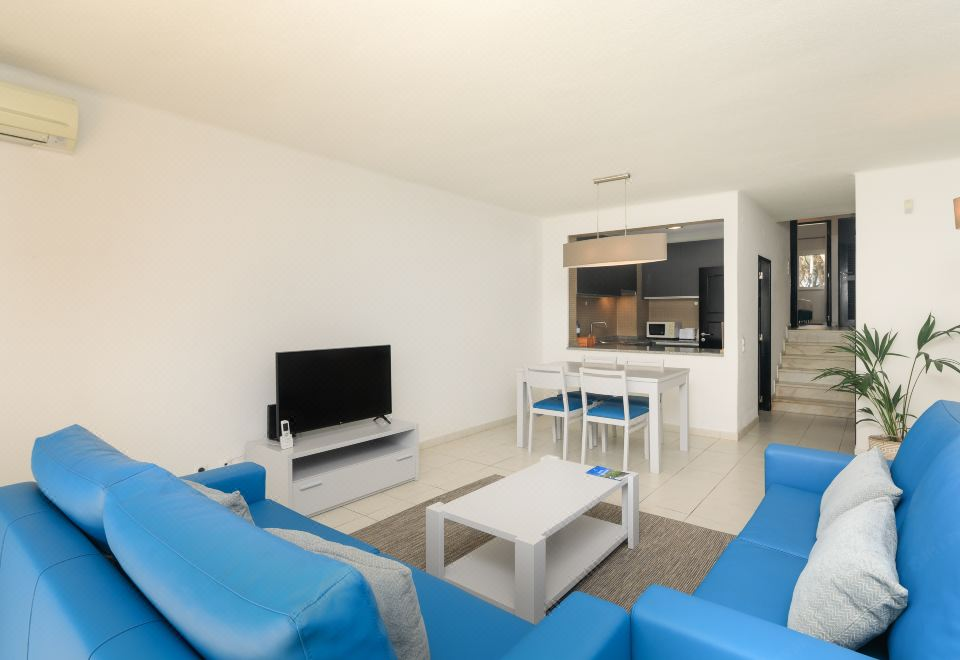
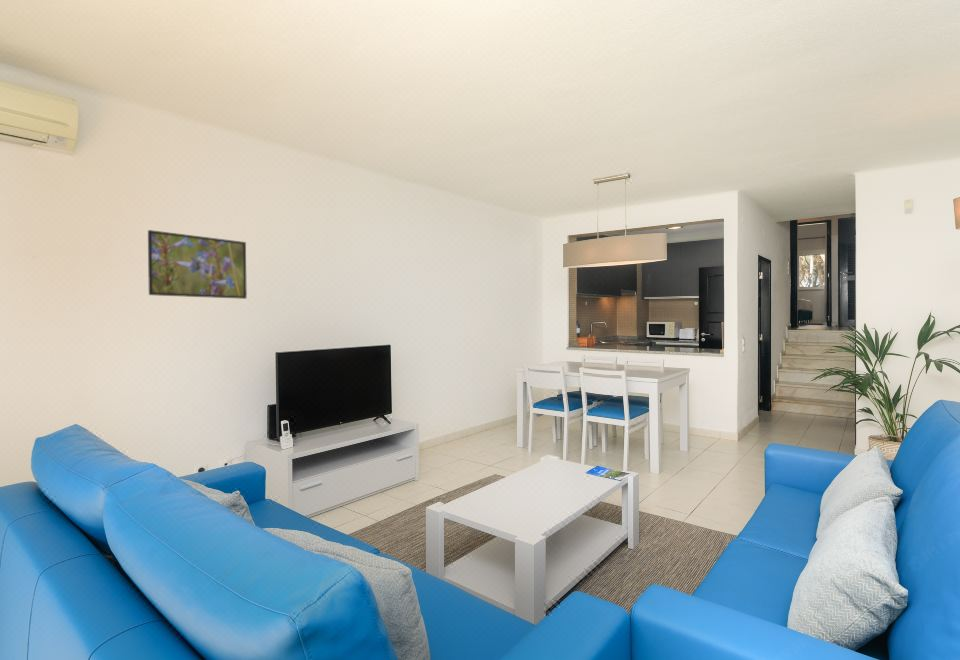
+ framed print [147,229,248,300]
